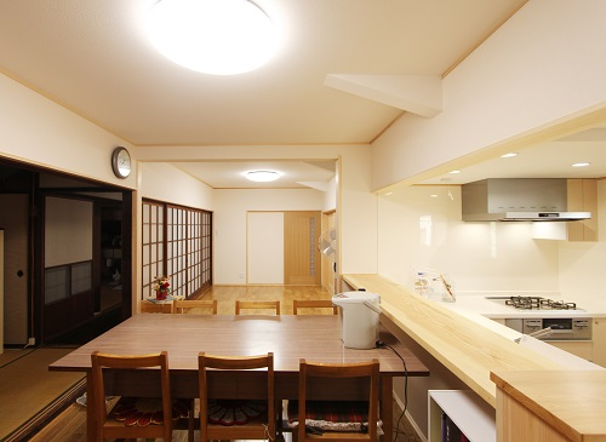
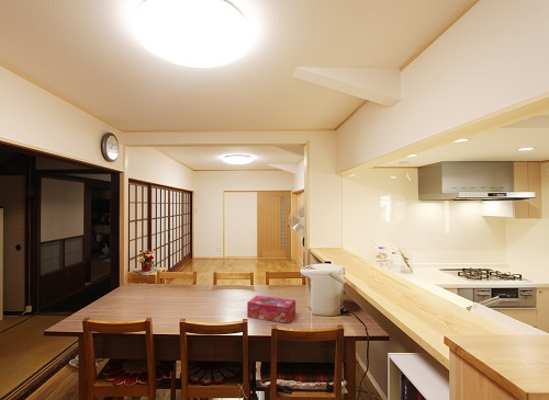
+ tissue box [246,295,296,324]
